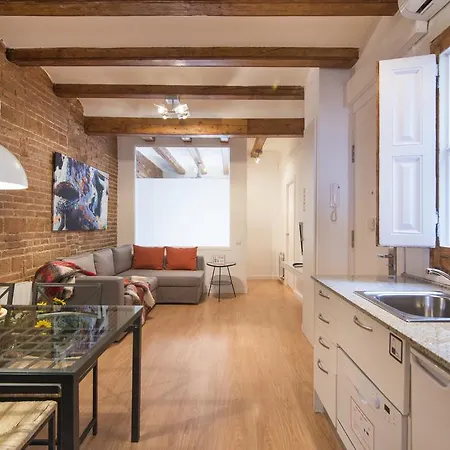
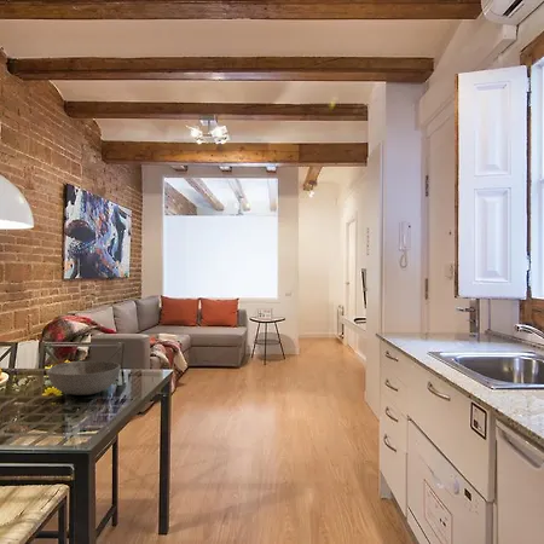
+ bowl [46,360,121,397]
